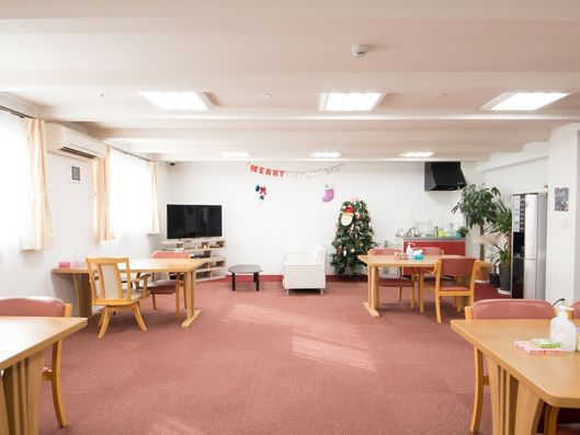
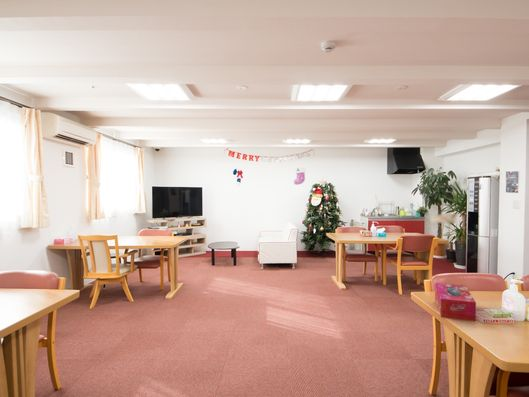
+ tissue box [434,282,477,322]
